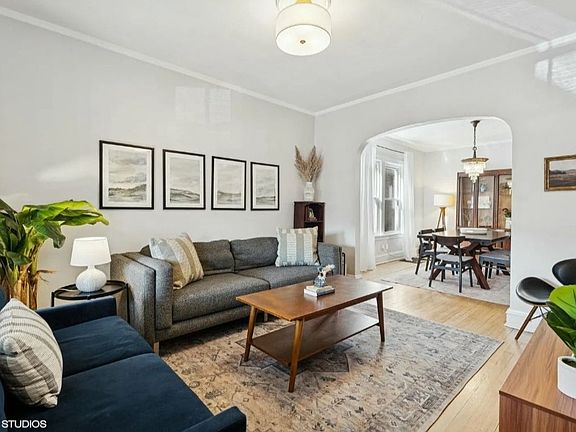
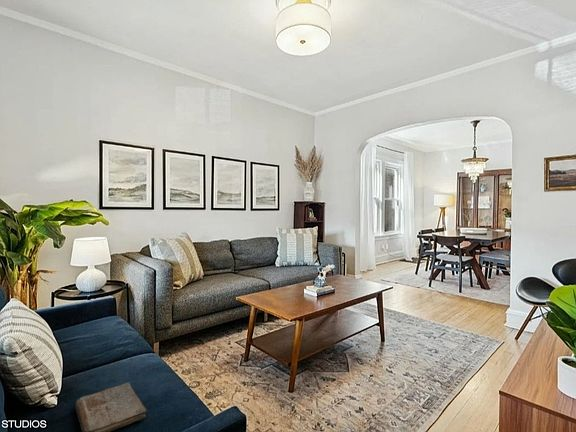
+ book [74,381,148,432]
